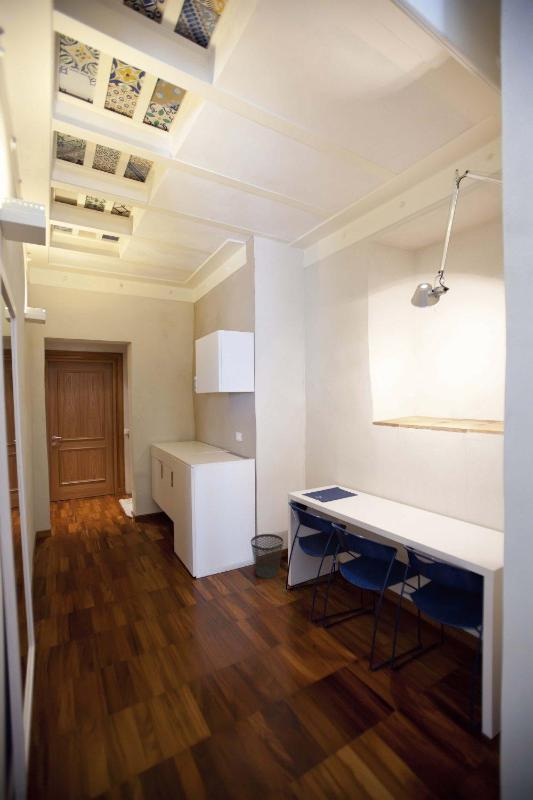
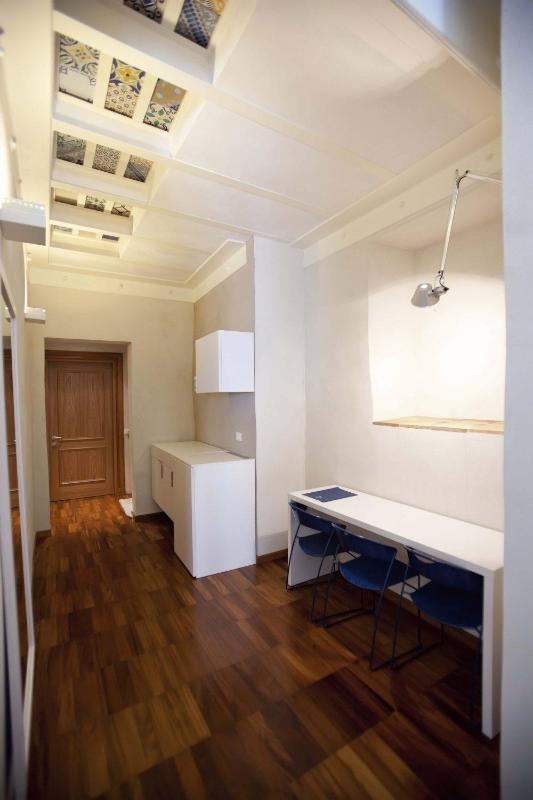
- wastebasket [250,533,284,580]
